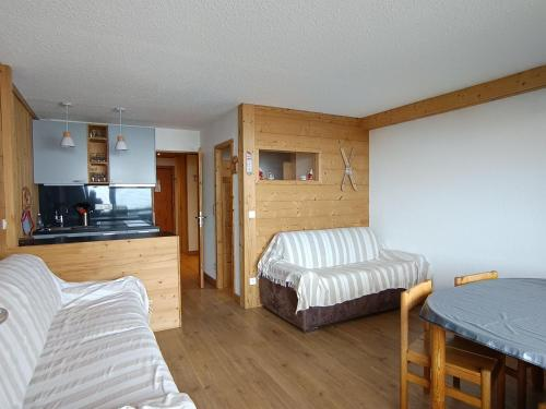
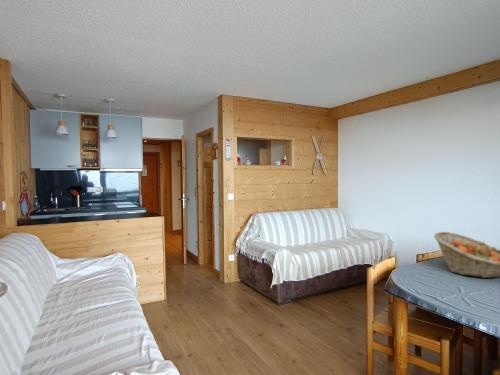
+ fruit basket [433,231,500,279]
